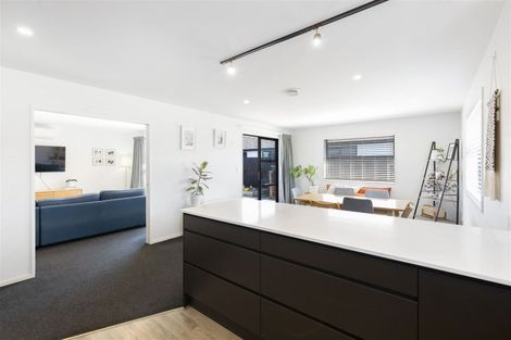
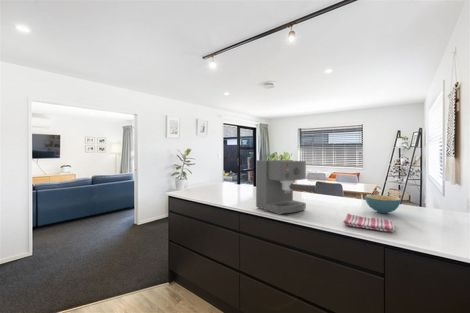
+ dish towel [343,212,396,233]
+ cereal bowl [364,194,402,214]
+ coffee maker [255,159,318,216]
